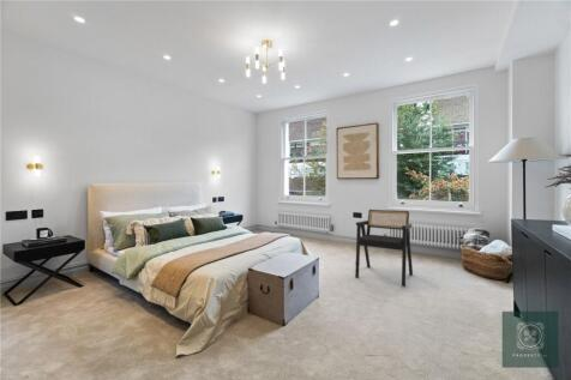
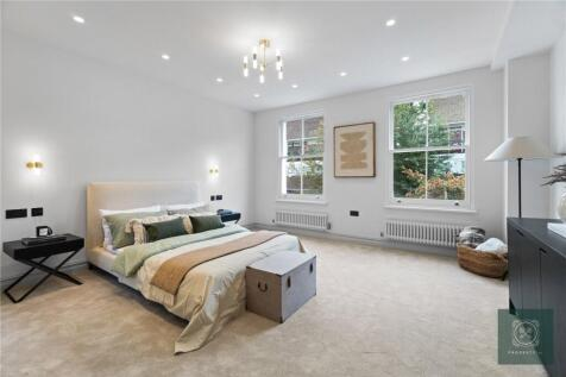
- armchair [354,209,414,288]
